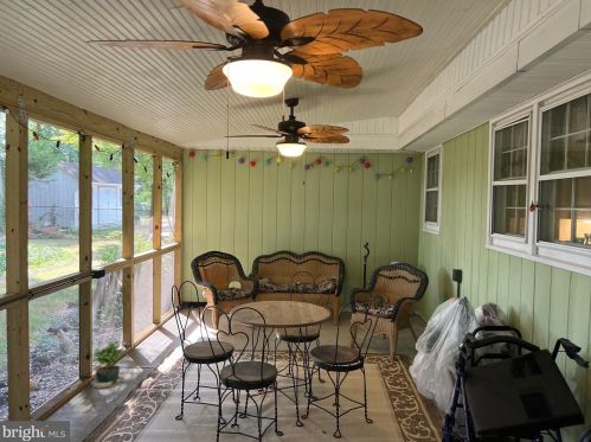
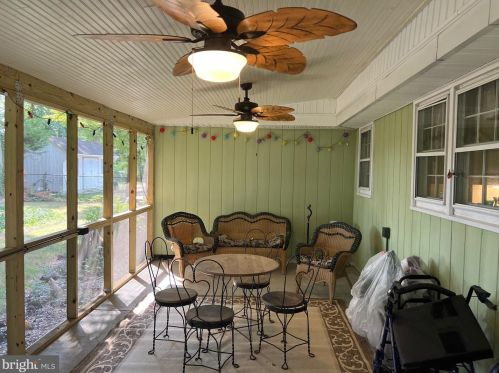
- potted plant [90,340,124,392]
